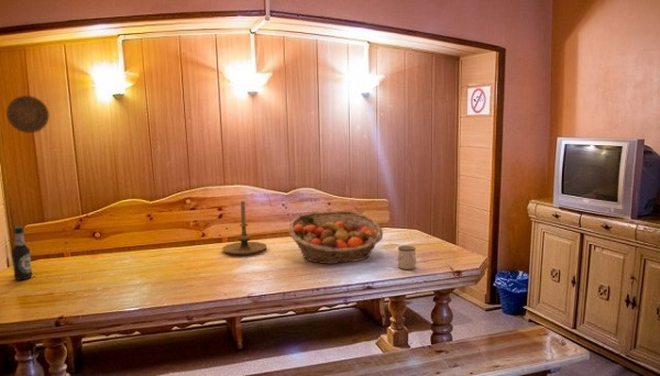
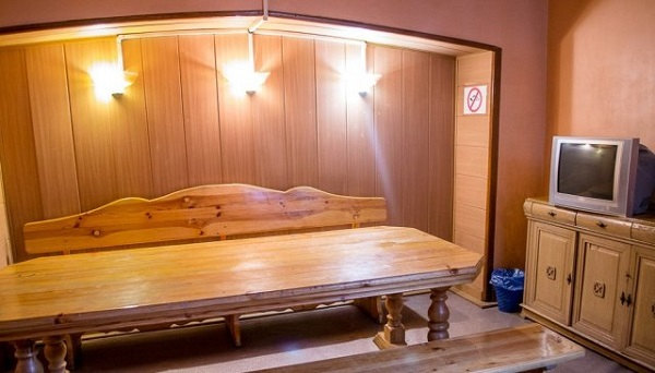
- candle holder [221,200,267,255]
- mug [397,245,417,270]
- bottle [11,225,33,281]
- decorative plate [6,95,51,134]
- fruit basket [288,210,384,265]
